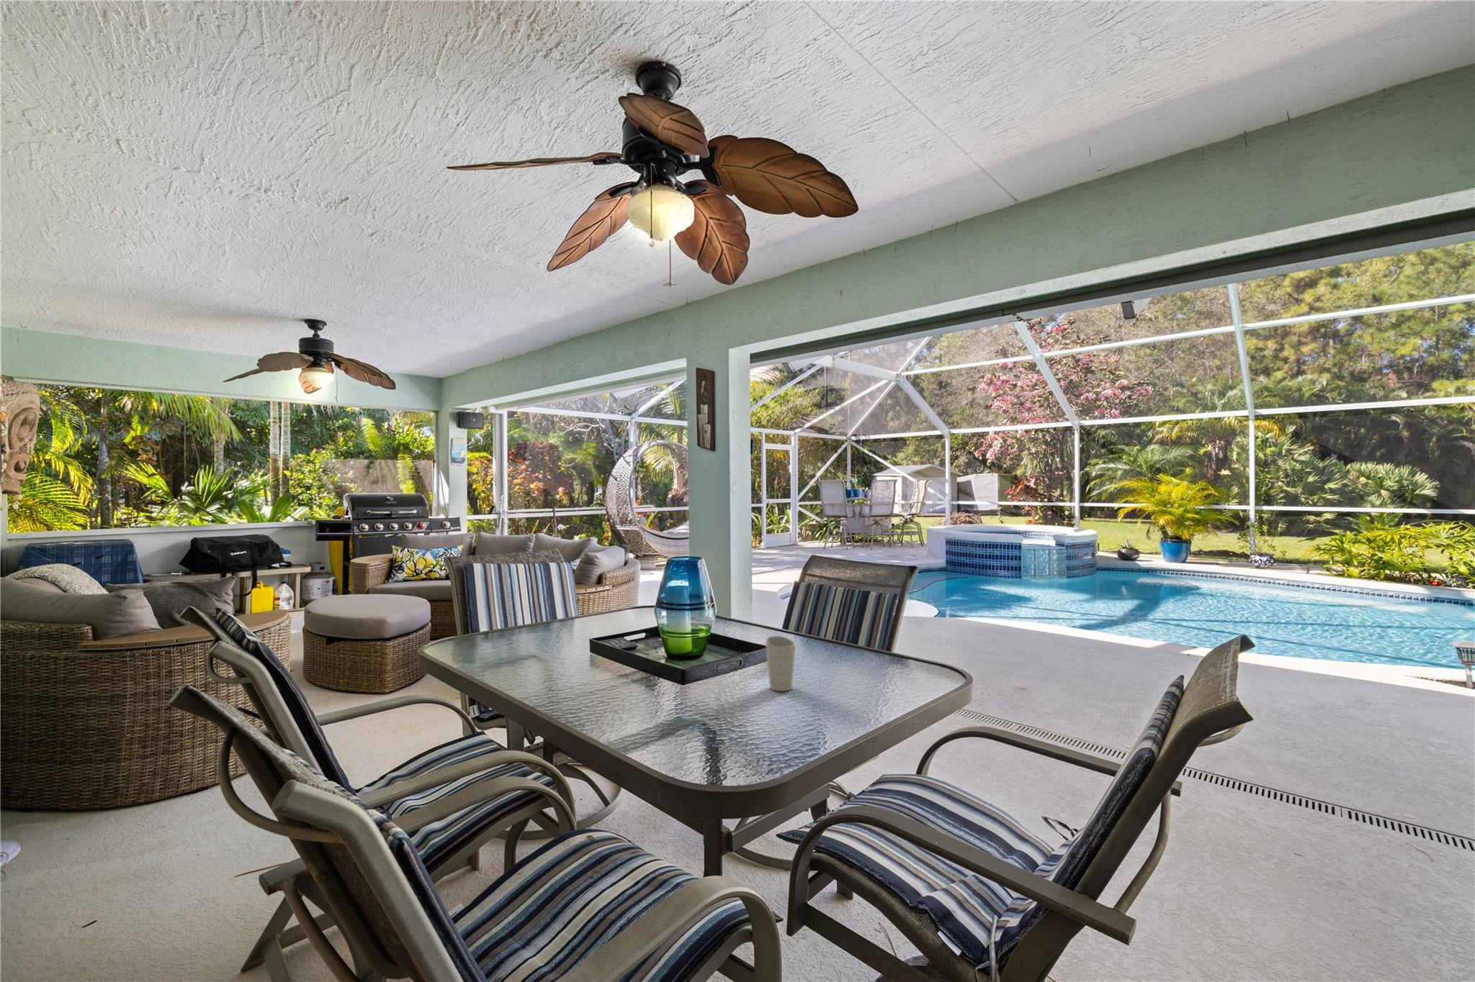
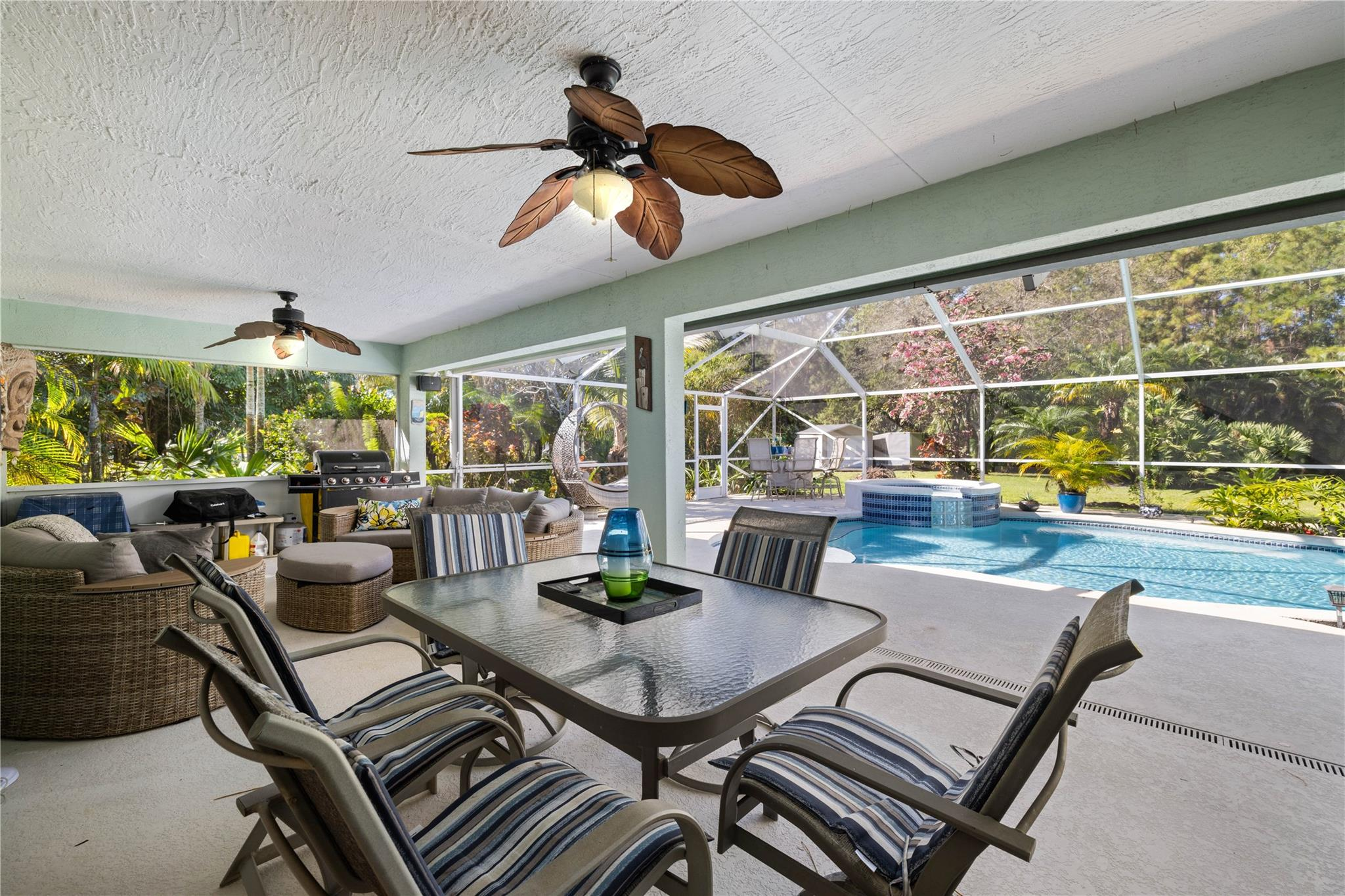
- cup [764,636,796,692]
